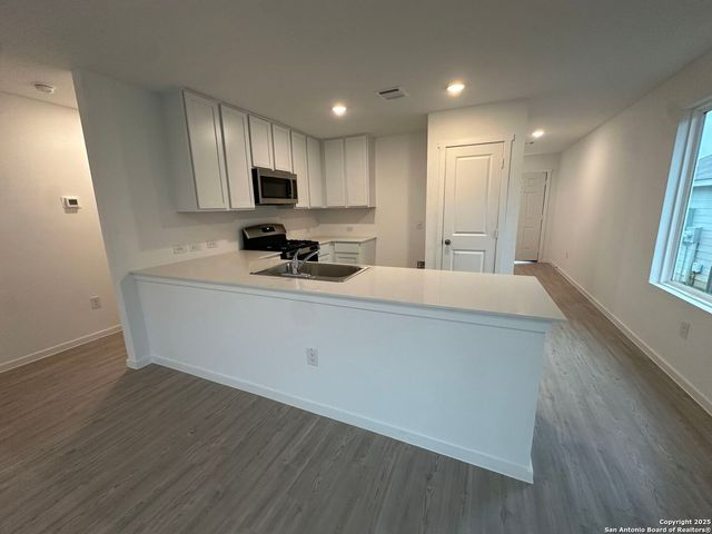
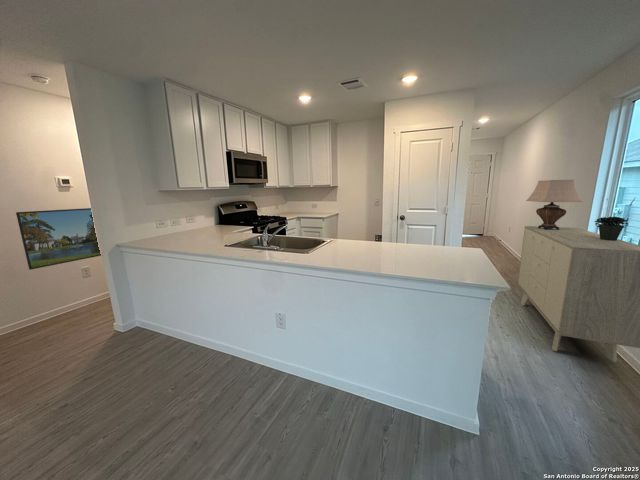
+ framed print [15,207,102,271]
+ sideboard [517,225,640,363]
+ potted plant [593,196,637,241]
+ table lamp [525,179,583,230]
